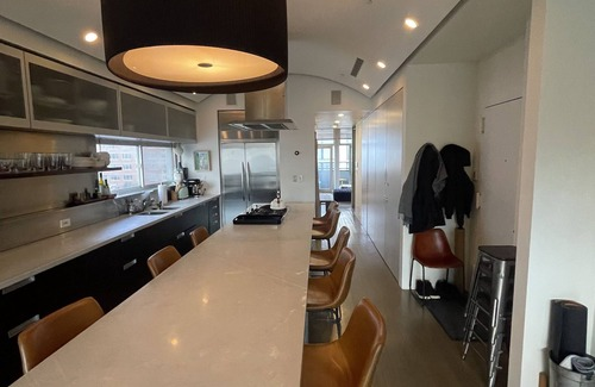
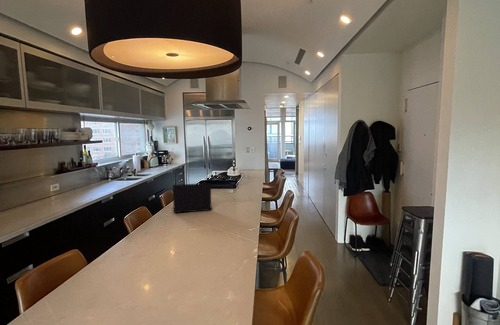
+ laptop [172,182,212,214]
